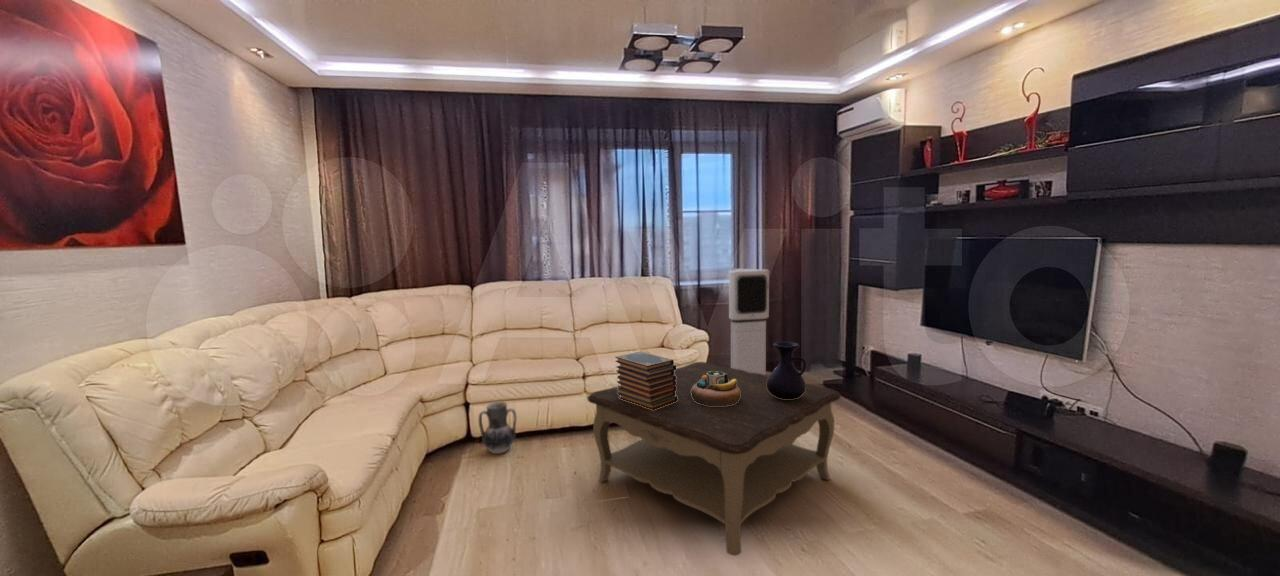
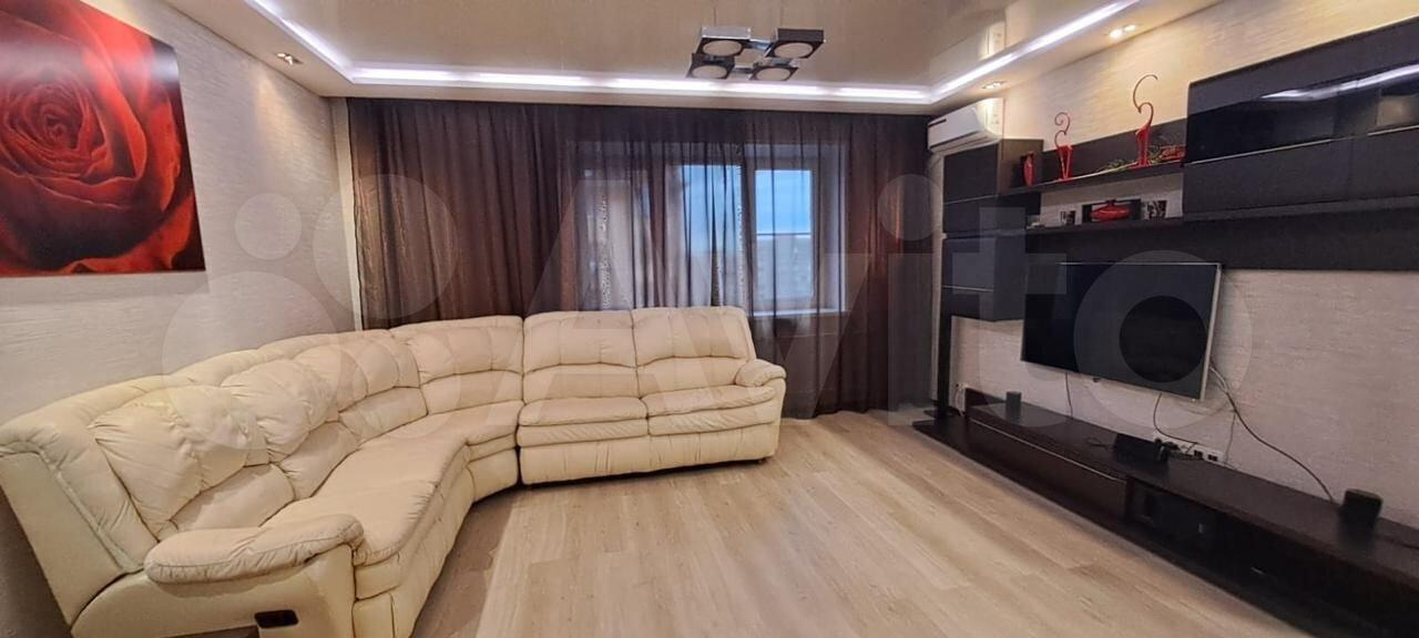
- coffee table [586,361,842,557]
- book stack [614,351,678,410]
- decorative bowl [691,370,740,406]
- vase [767,341,807,399]
- ceramic jug [478,401,517,455]
- air purifier [728,268,770,375]
